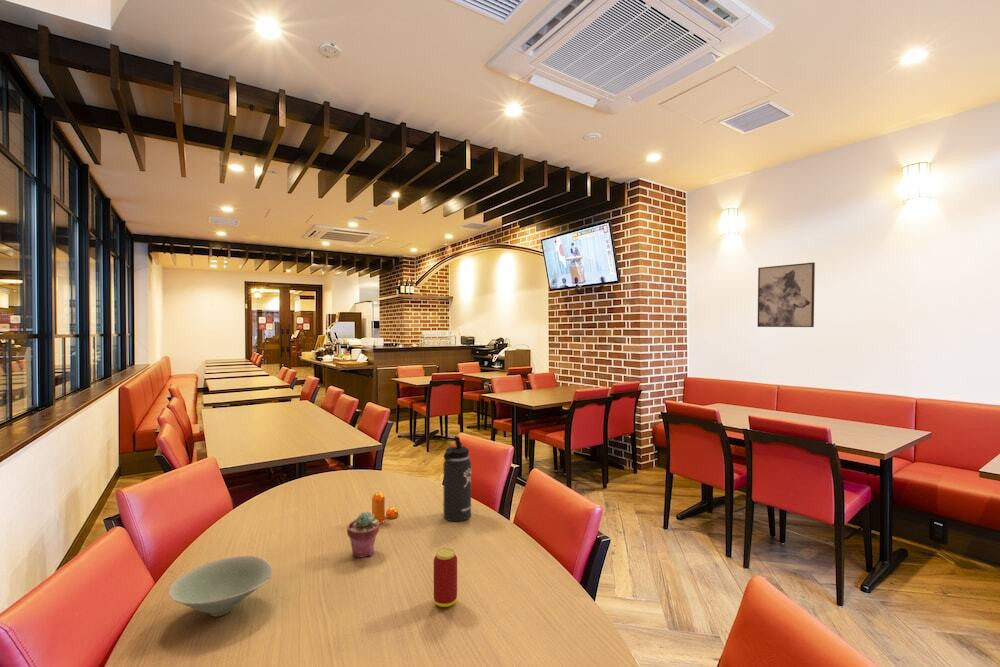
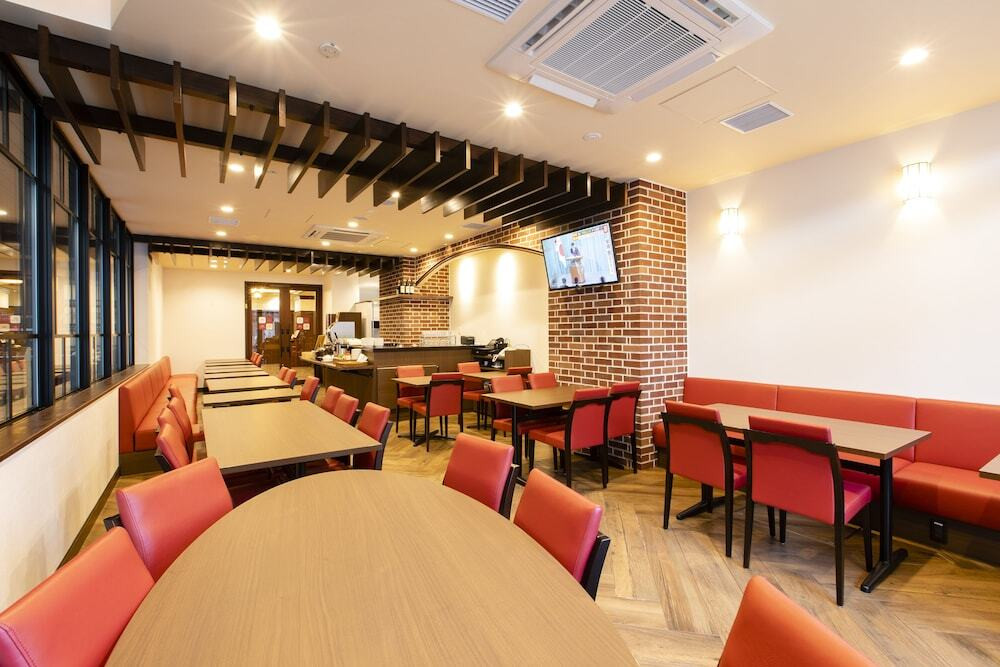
- potted succulent [346,511,380,559]
- thermos bottle [442,435,472,522]
- beverage can [433,547,458,608]
- wall art [757,261,816,328]
- bowl [167,555,274,617]
- pepper shaker [371,491,399,525]
